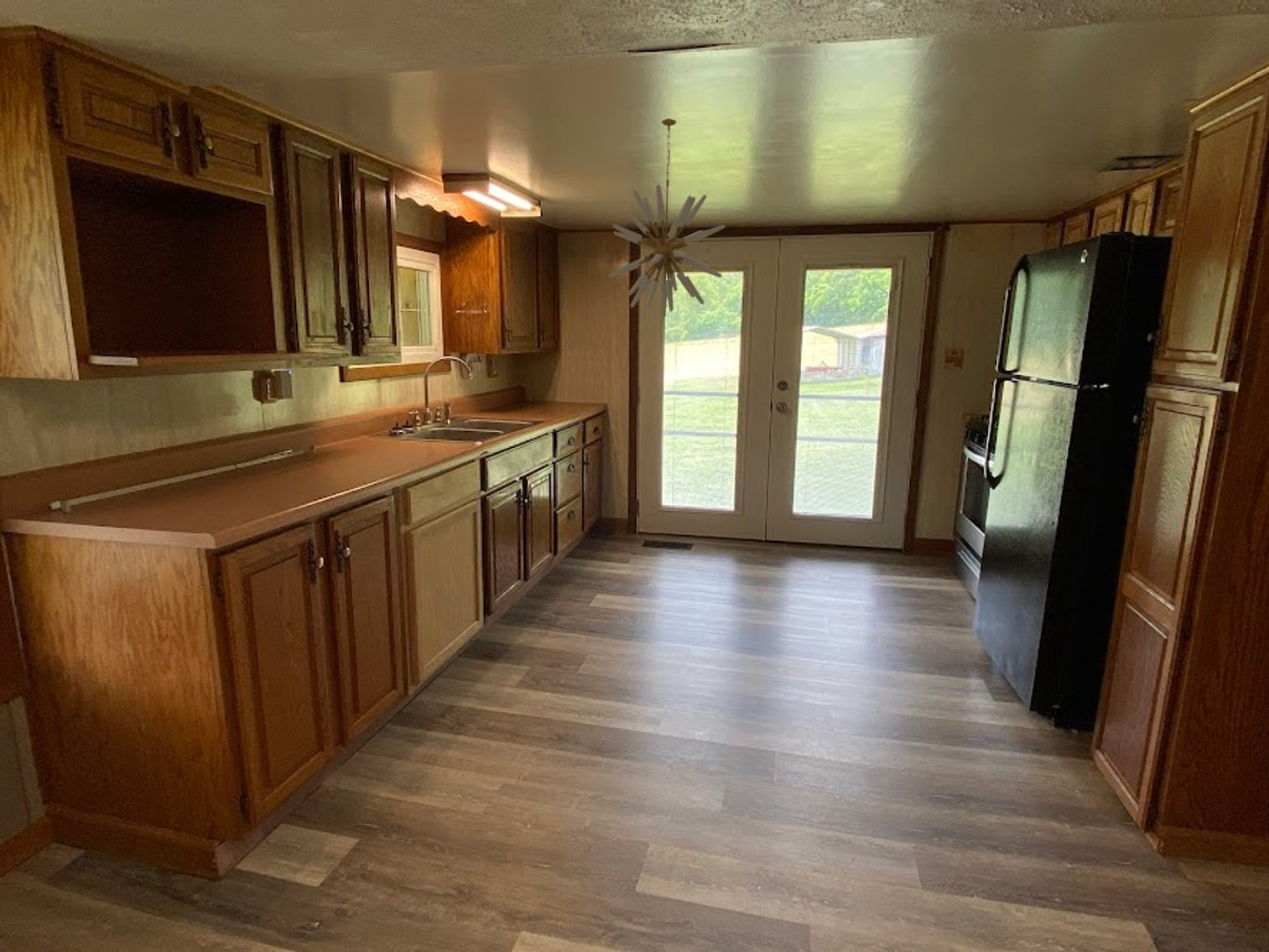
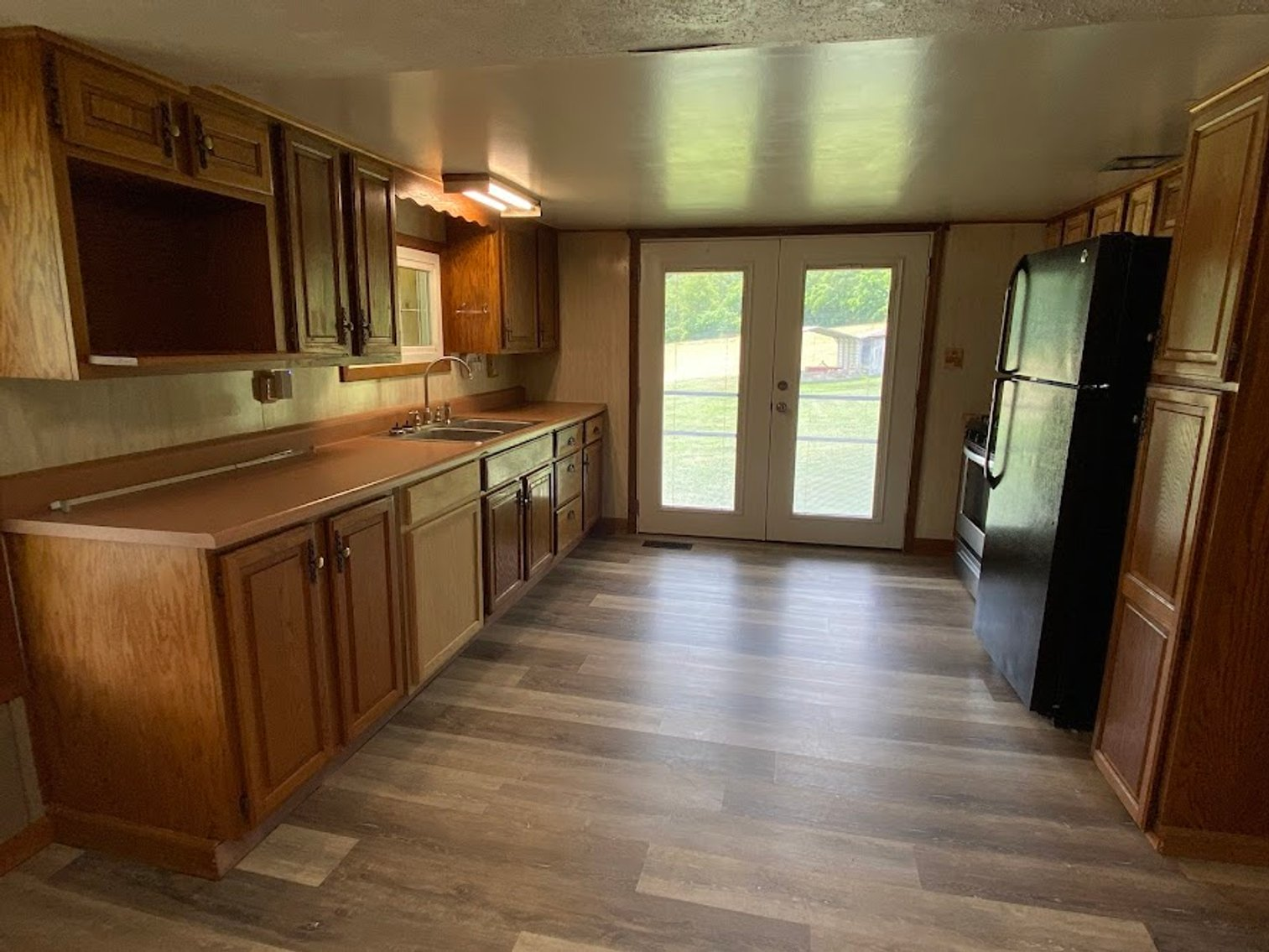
- chandelier [608,117,726,319]
